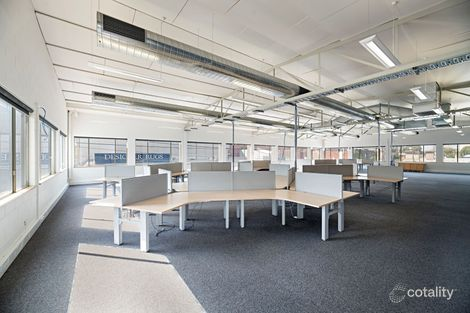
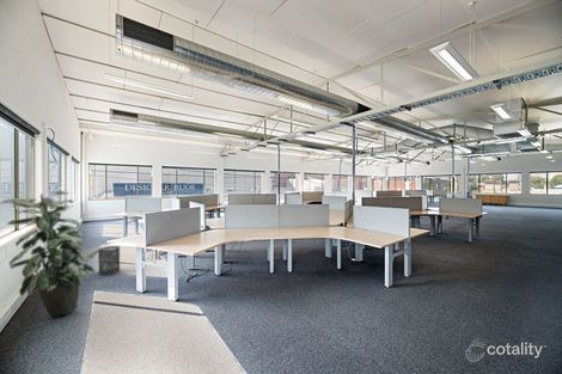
+ indoor plant [0,190,98,318]
+ trash can [97,245,121,277]
